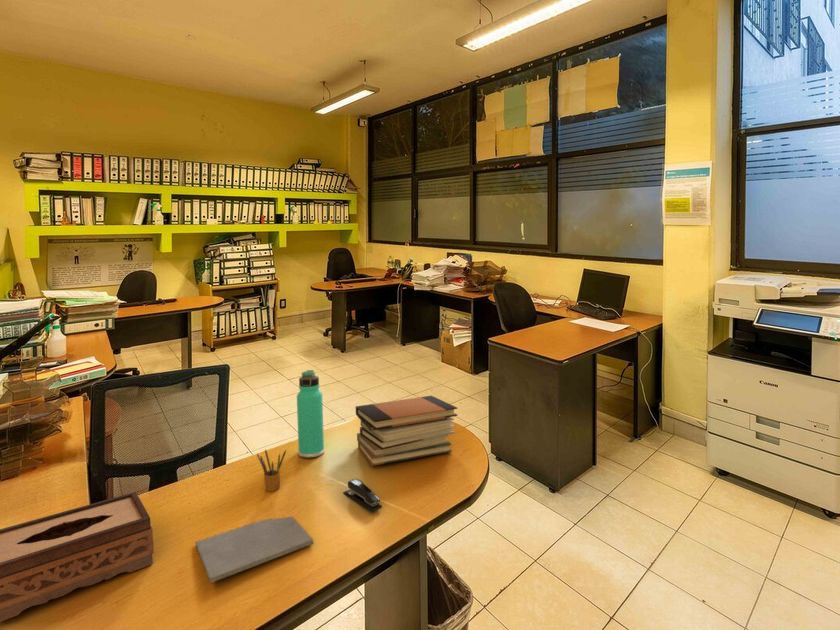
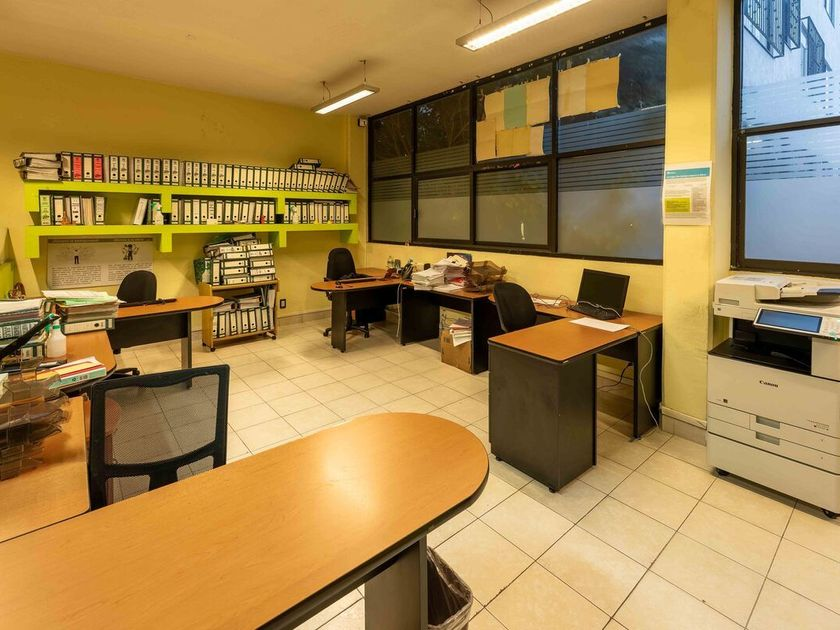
- stapler [342,478,383,513]
- pencil box [256,448,287,492]
- thermos bottle [296,369,325,459]
- book stack [355,395,459,467]
- tissue box [0,491,155,623]
- notepad [195,516,314,584]
